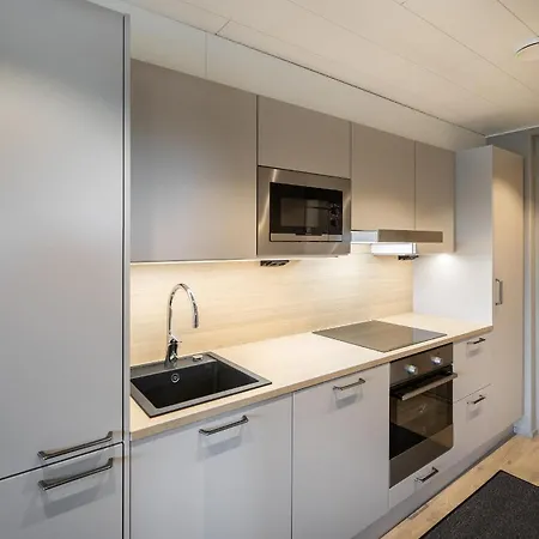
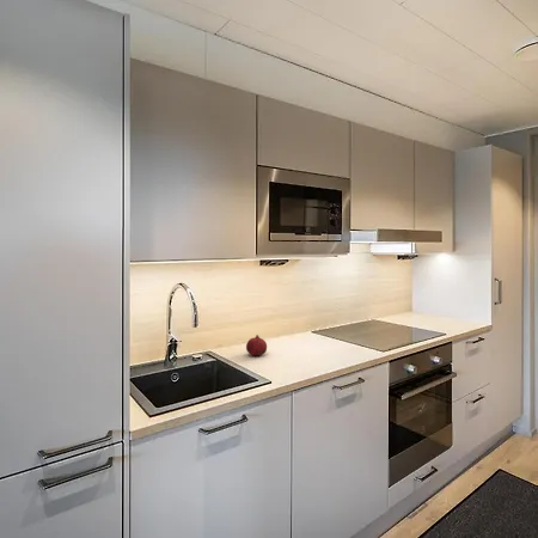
+ fruit [245,334,268,356]
